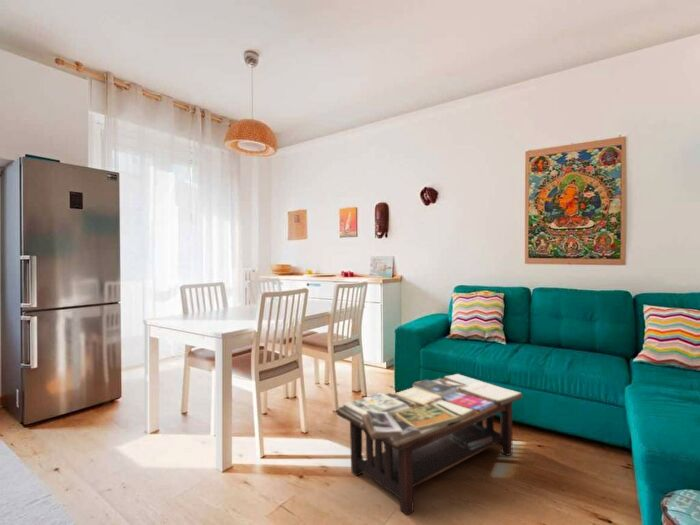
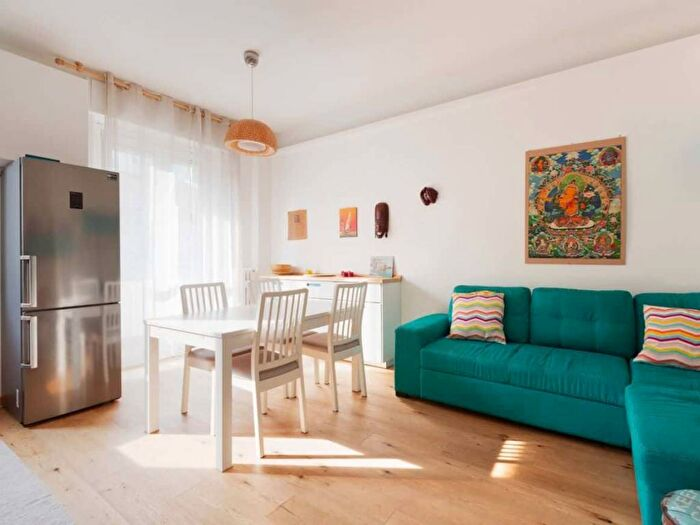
- coffee table [336,373,524,516]
